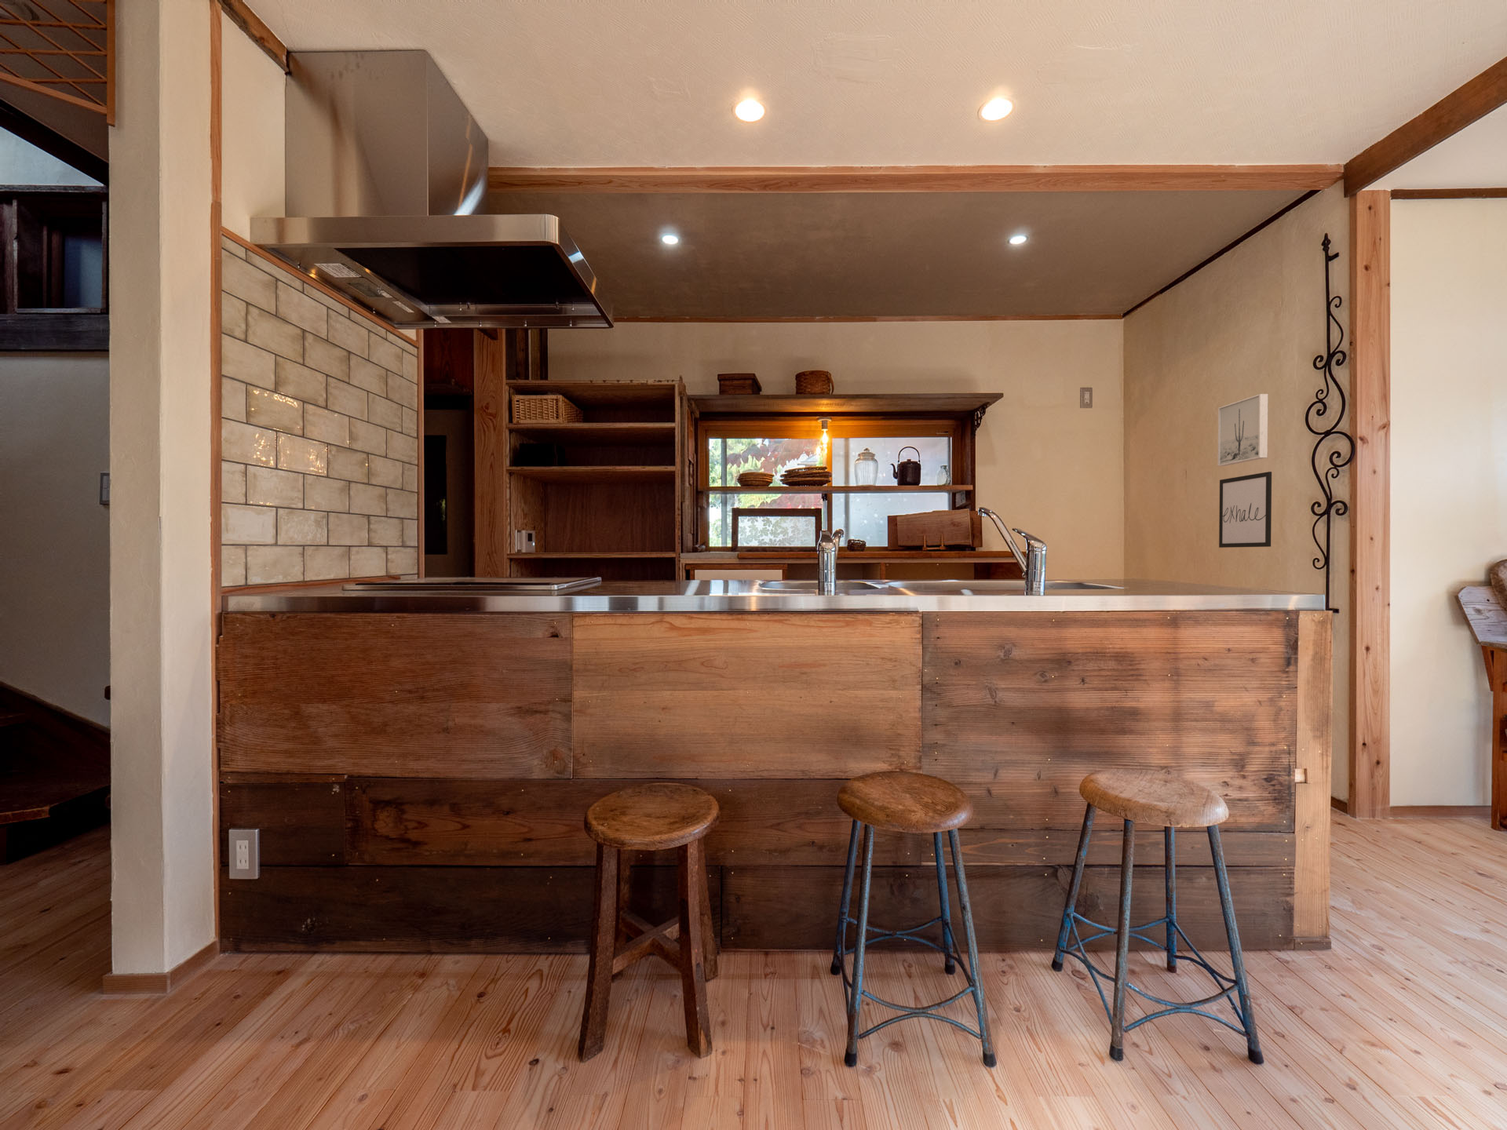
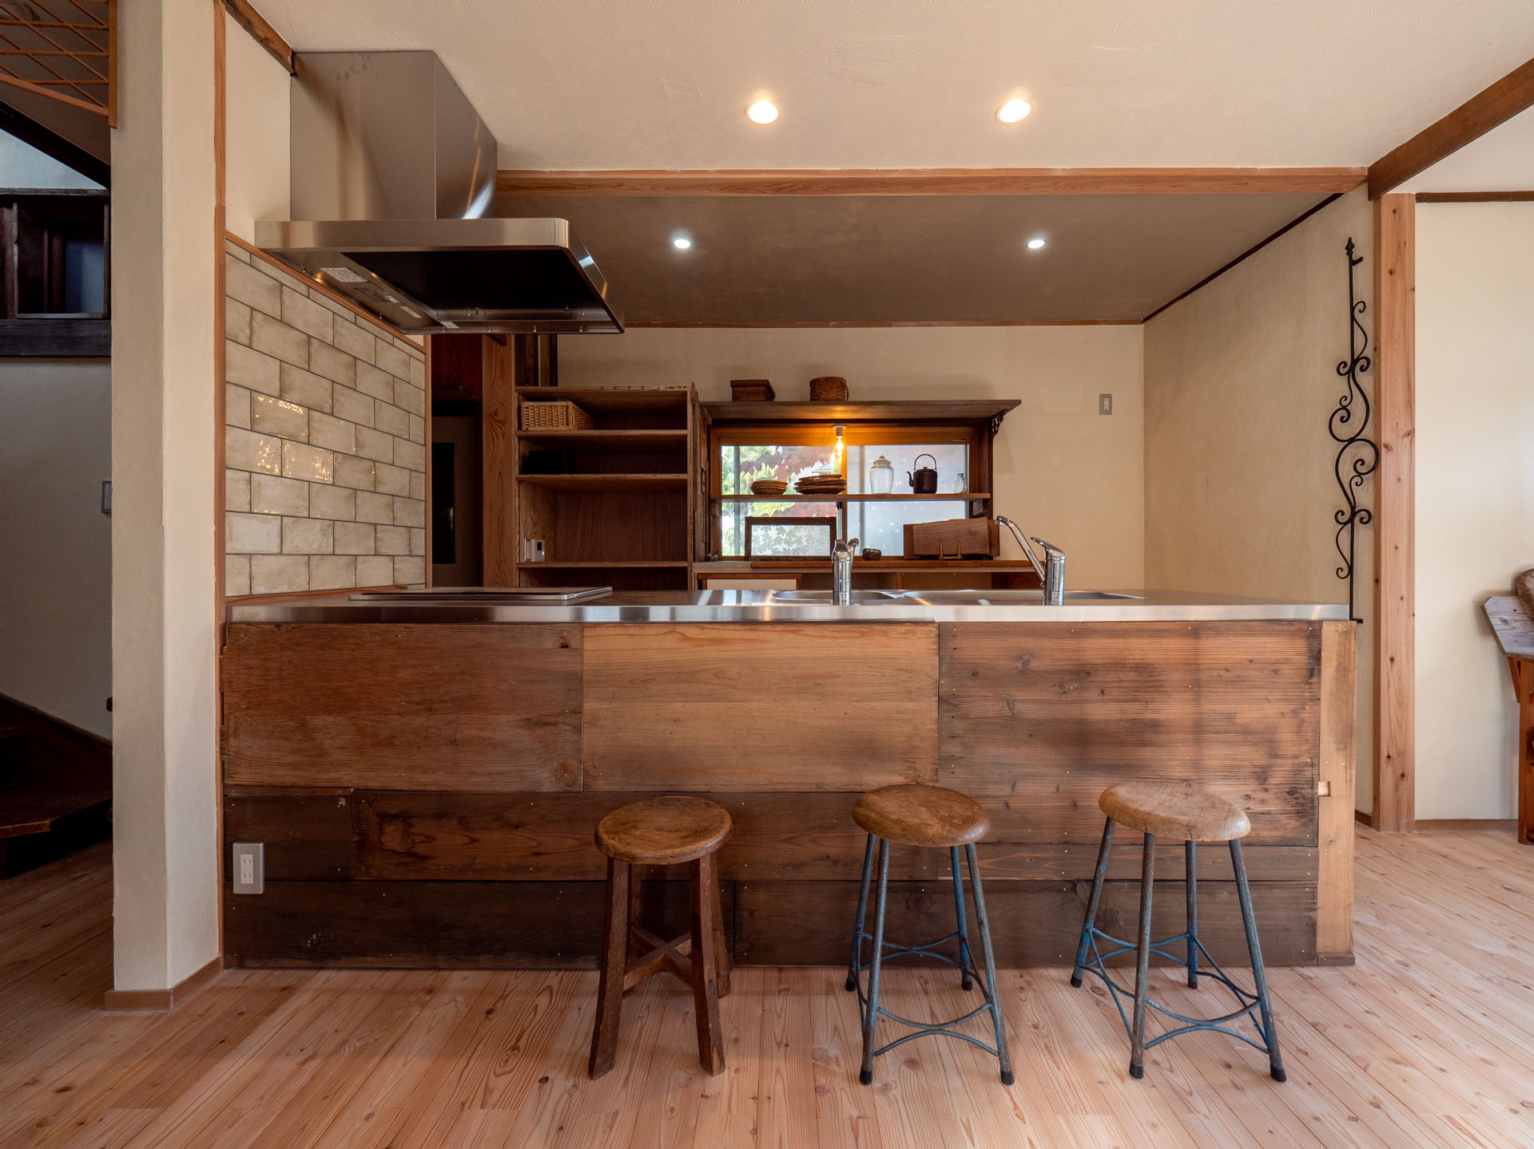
- wall art [1217,393,1270,466]
- wall art [1219,471,1272,548]
